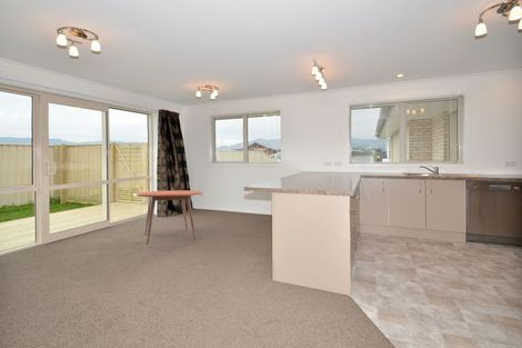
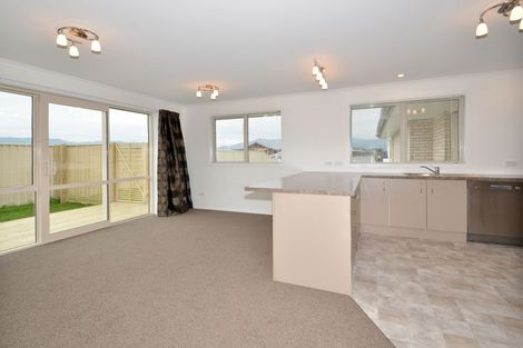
- dining table [132,189,203,246]
